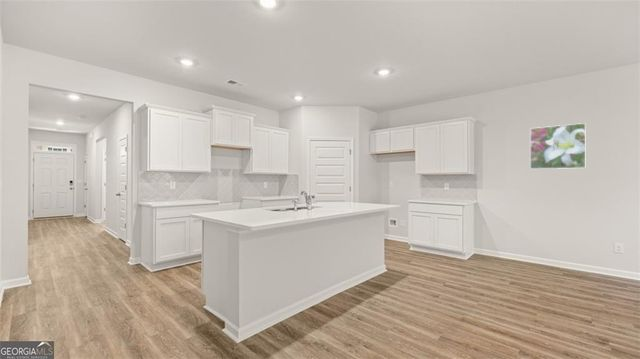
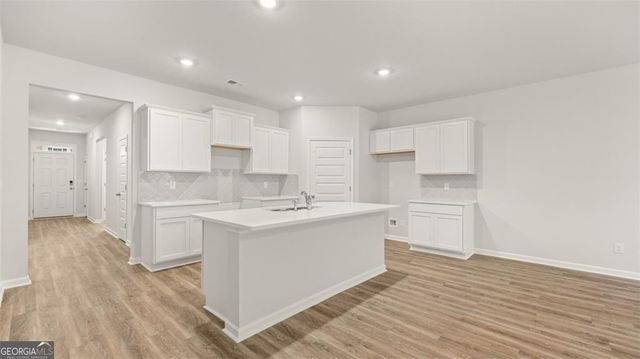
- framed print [529,122,587,170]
